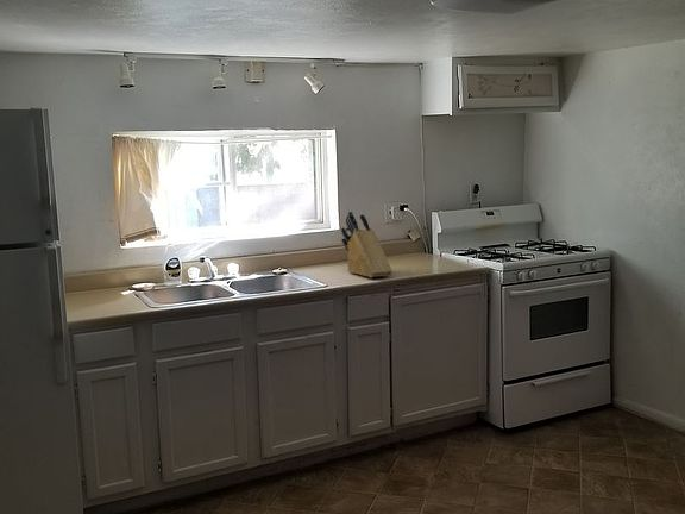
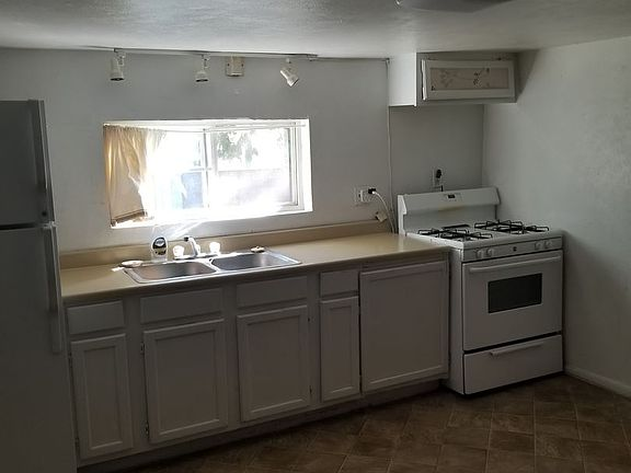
- knife block [340,211,394,278]
